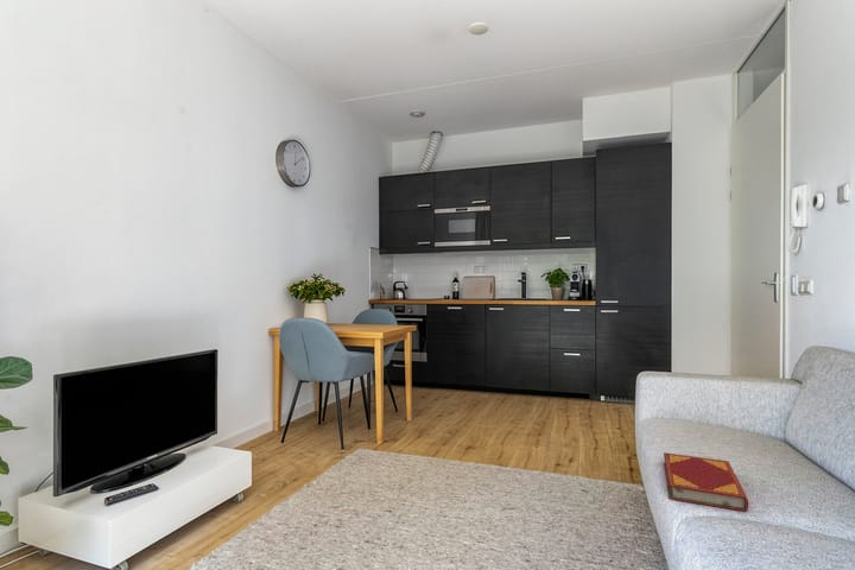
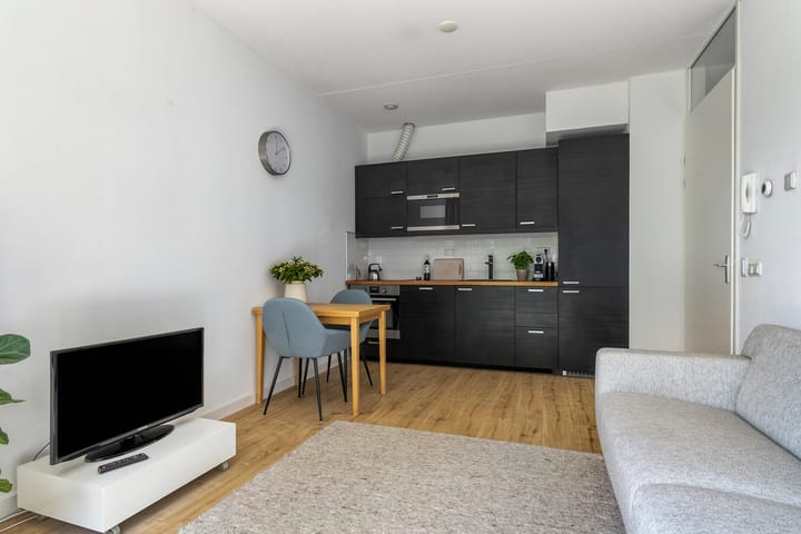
- hardback book [663,451,749,513]
